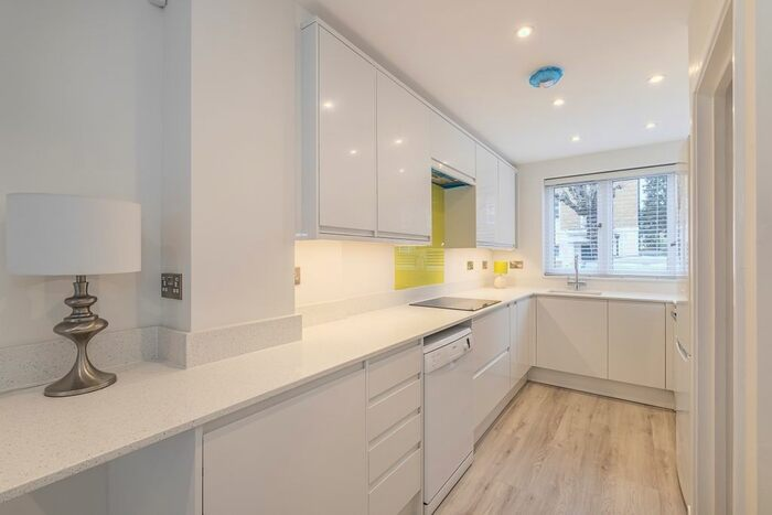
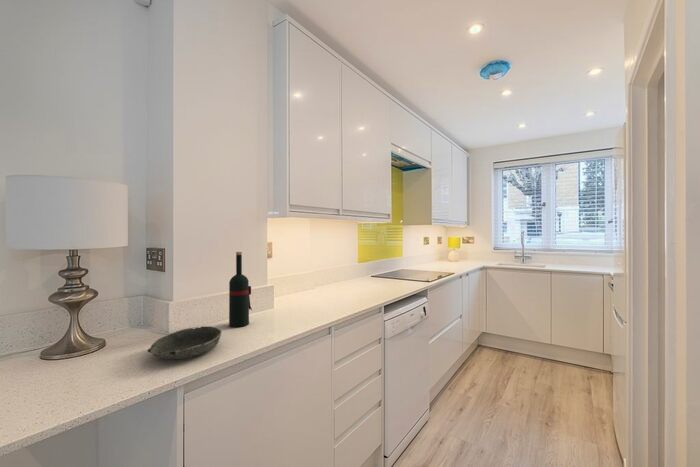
+ bowl [147,325,223,360]
+ wine bottle [228,251,253,328]
